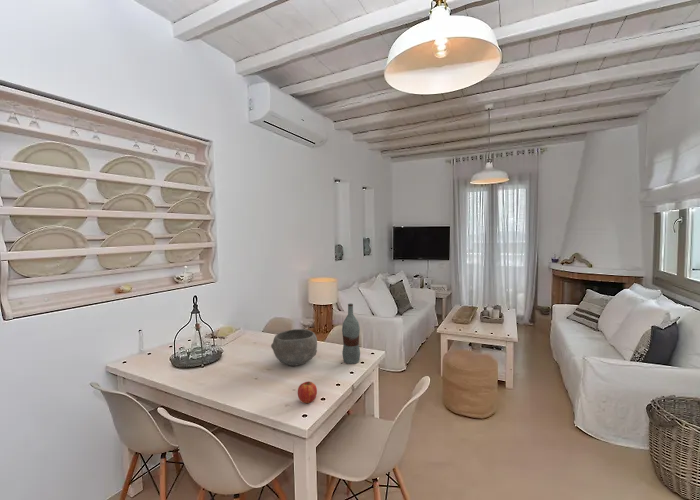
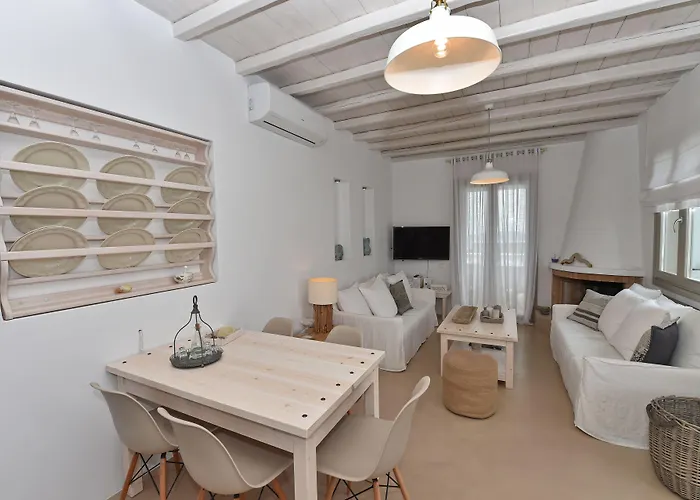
- bowl [270,328,318,367]
- bottle [341,303,361,365]
- fruit [297,381,318,404]
